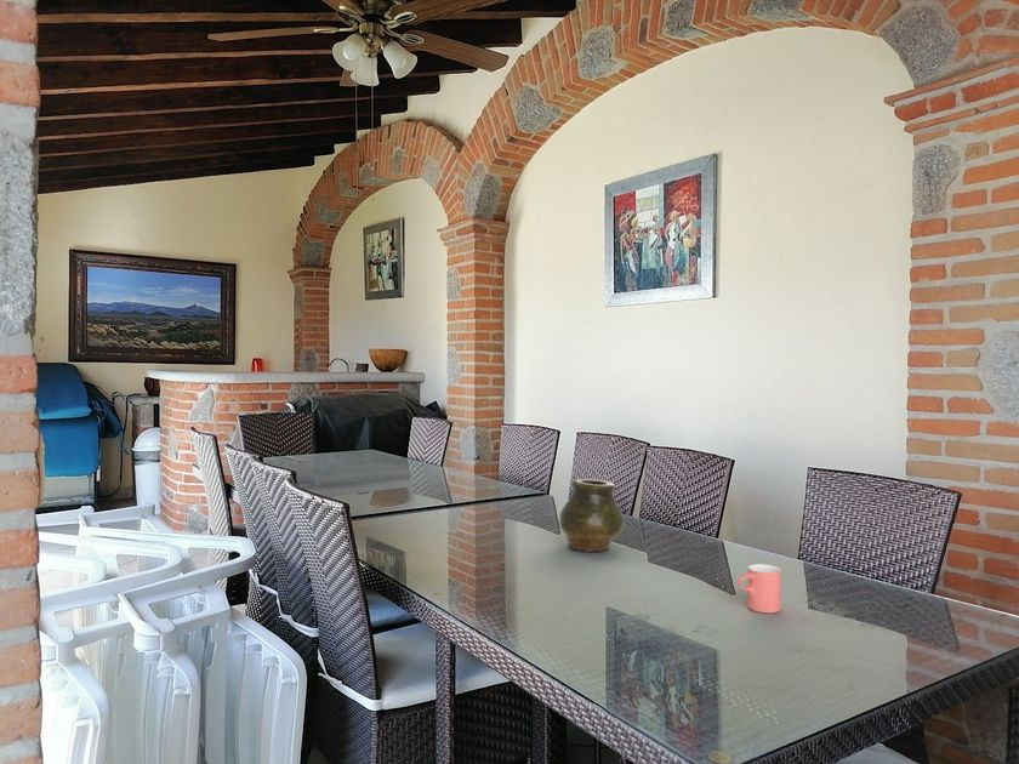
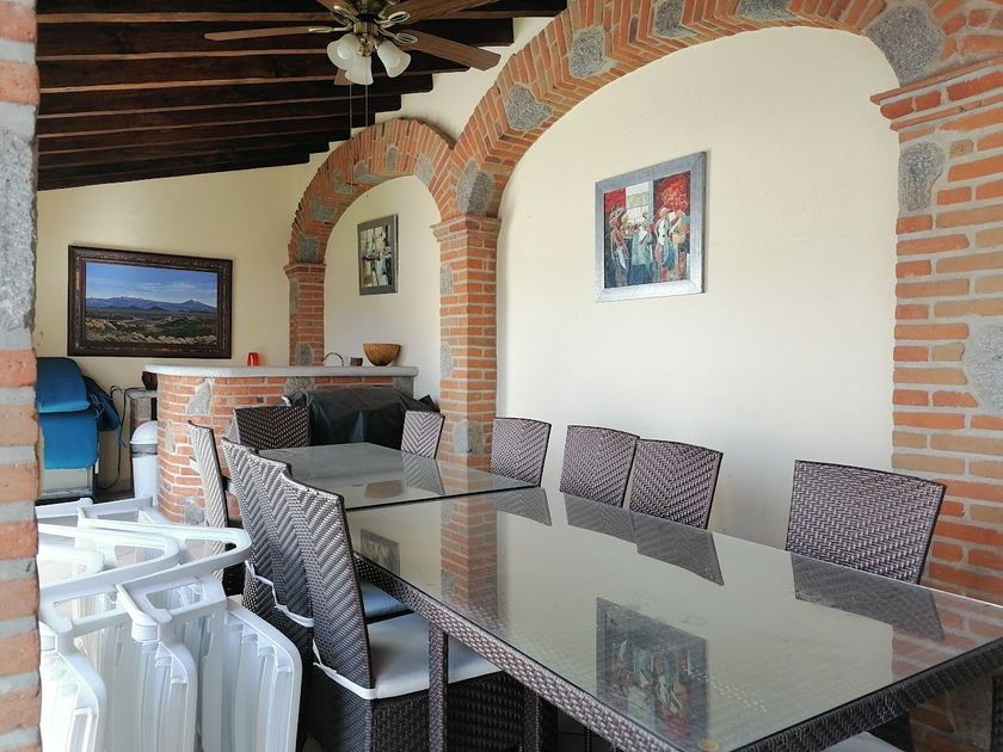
- vase [558,478,626,553]
- cup [736,563,782,614]
